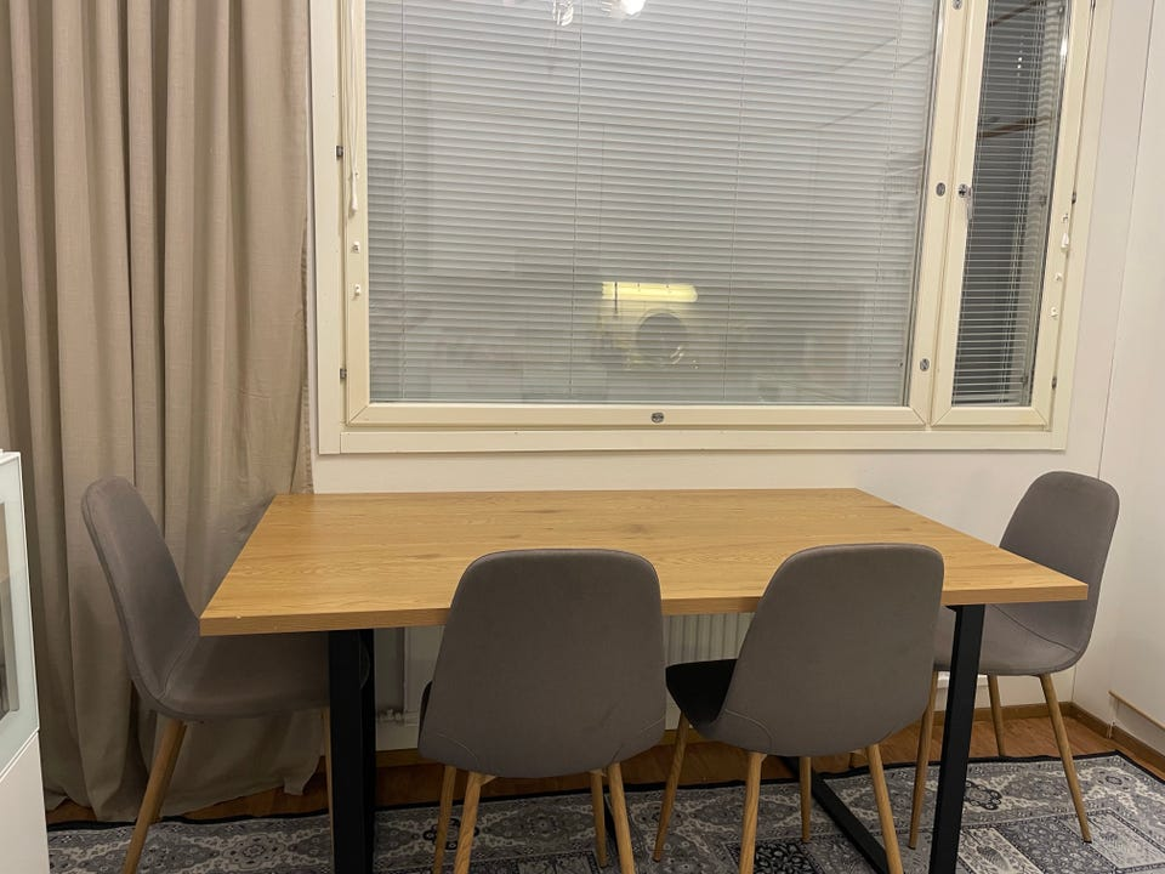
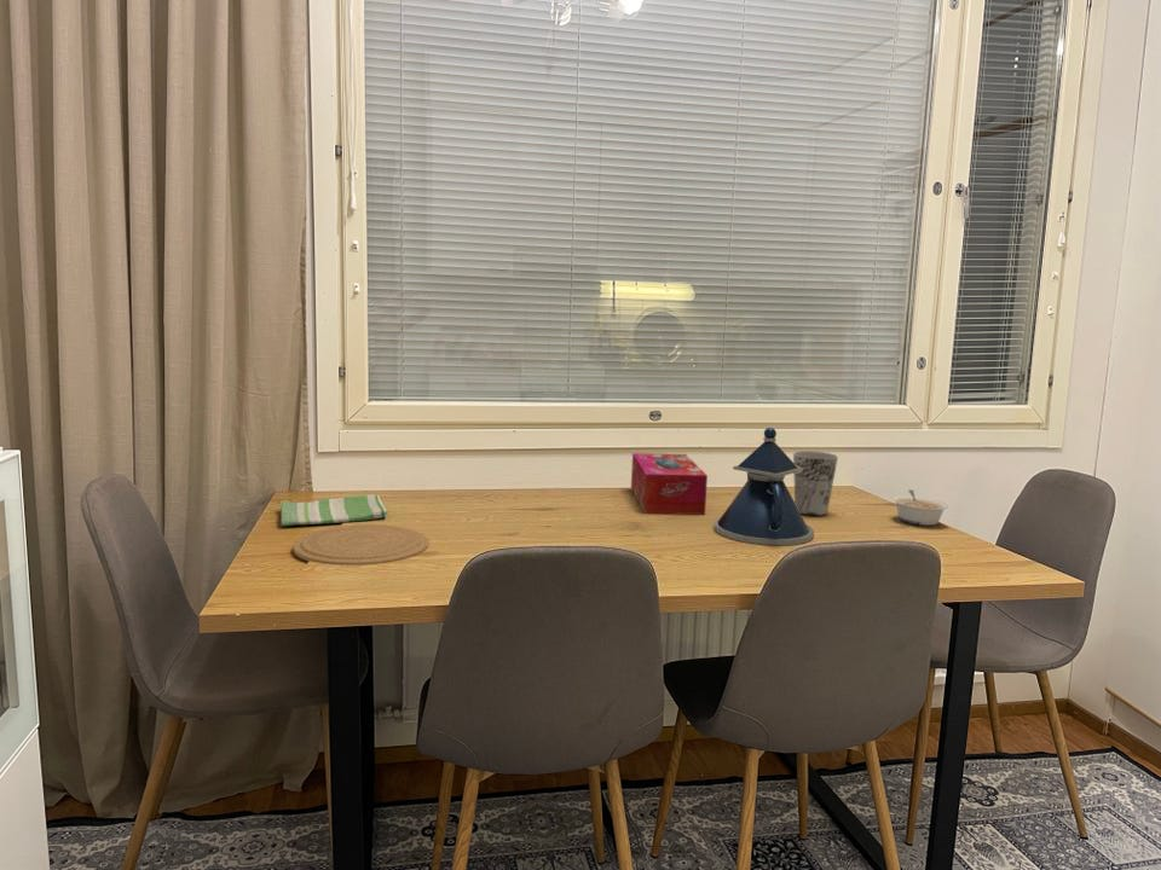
+ cup [792,450,839,517]
+ legume [891,488,949,527]
+ teapot [714,427,815,546]
+ tissue box [630,452,709,516]
+ plate [291,523,429,567]
+ dish towel [279,493,388,527]
